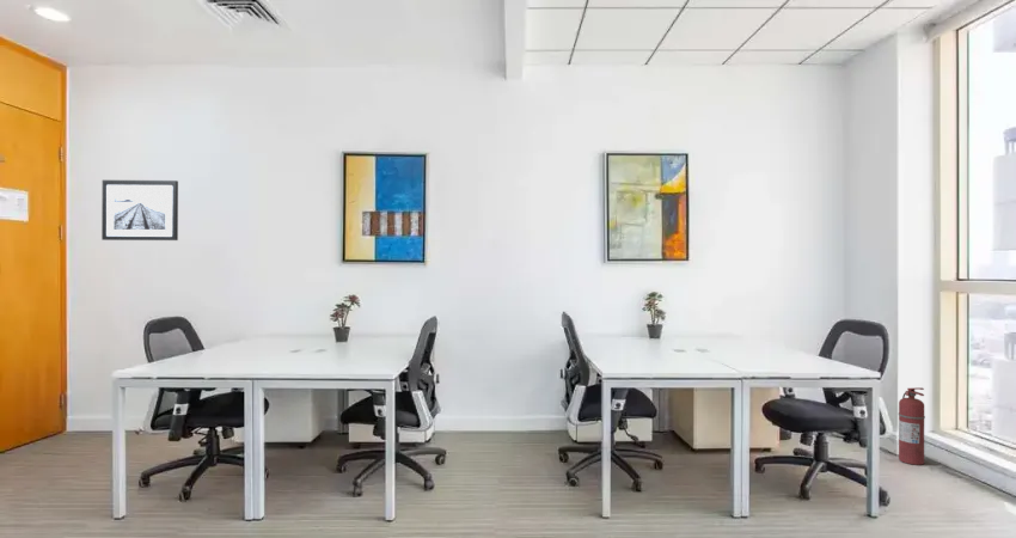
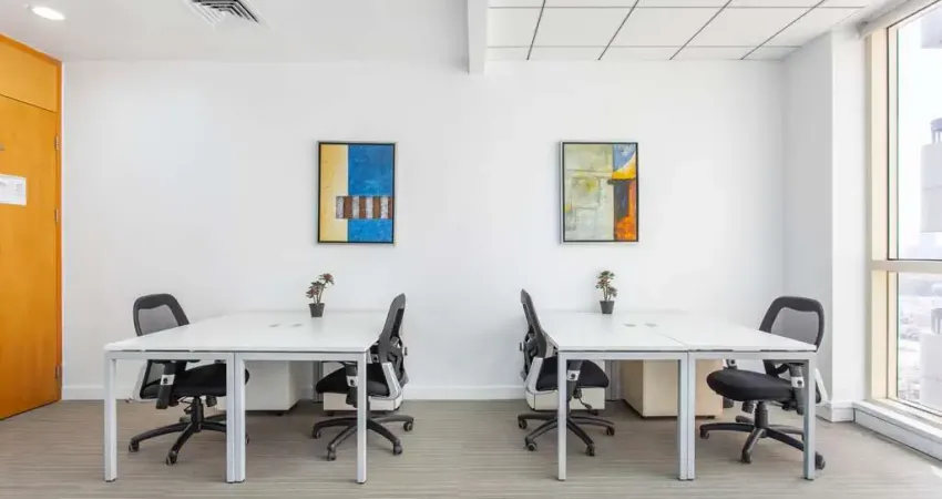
- wall art [100,179,179,242]
- fire extinguisher [898,386,926,466]
